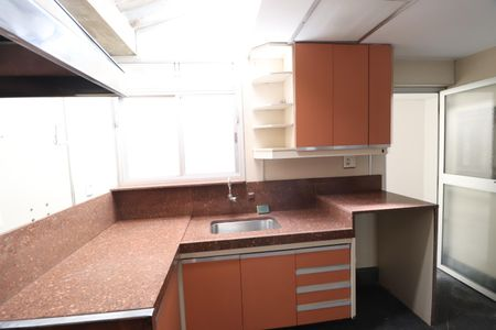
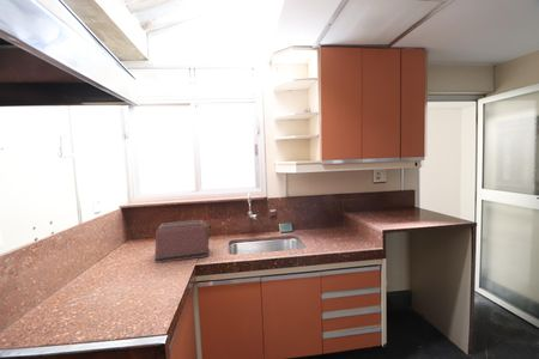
+ toaster [153,219,212,264]
